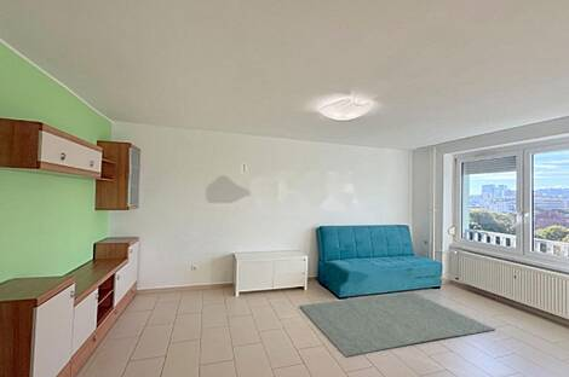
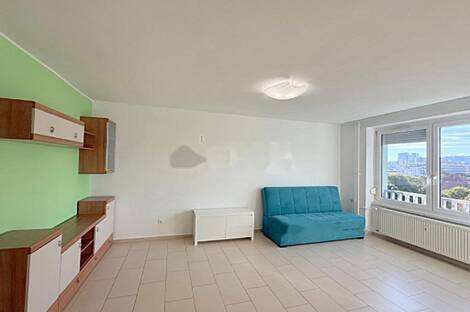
- rug [299,292,496,358]
